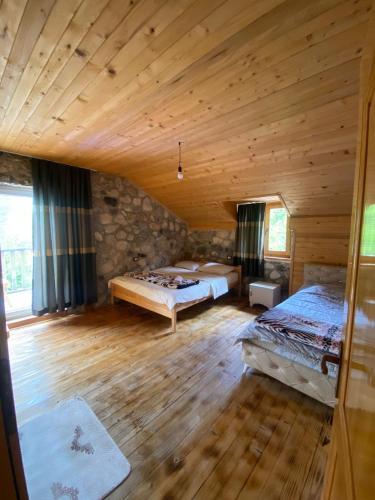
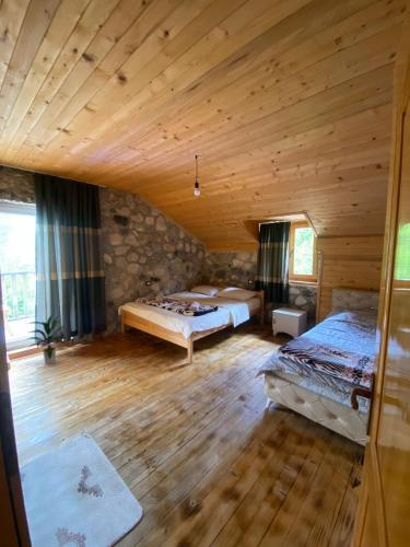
+ indoor plant [25,313,68,365]
